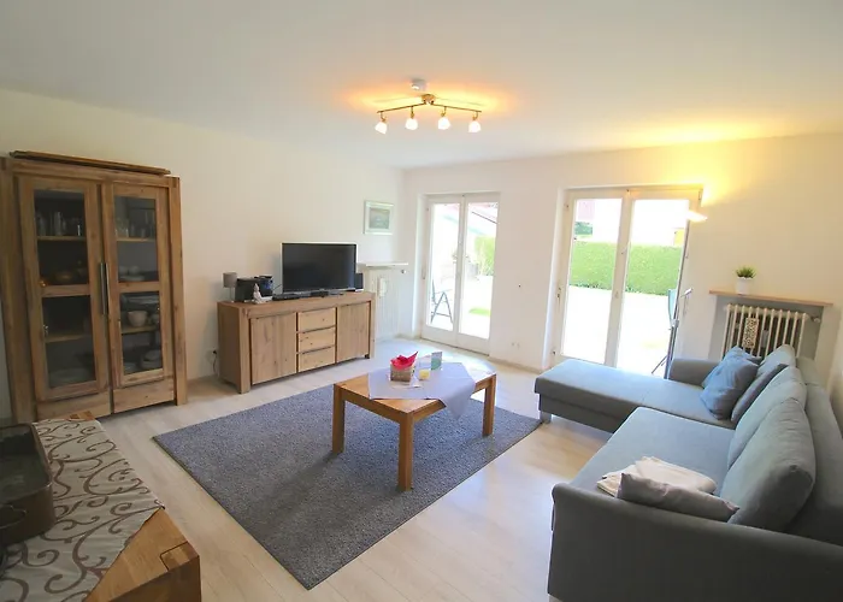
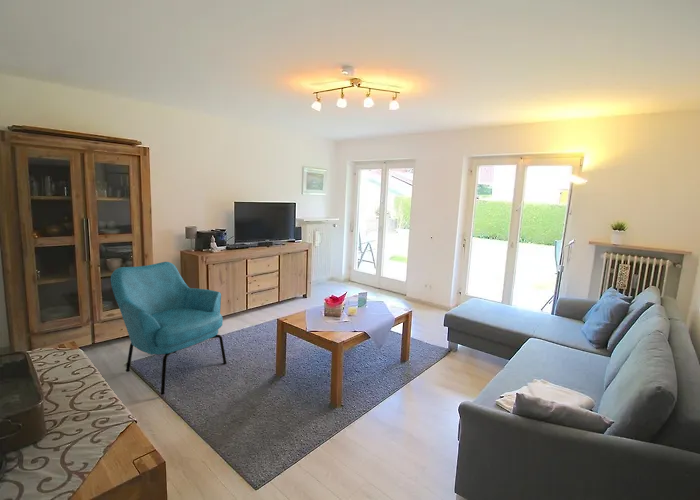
+ armchair [110,261,228,396]
